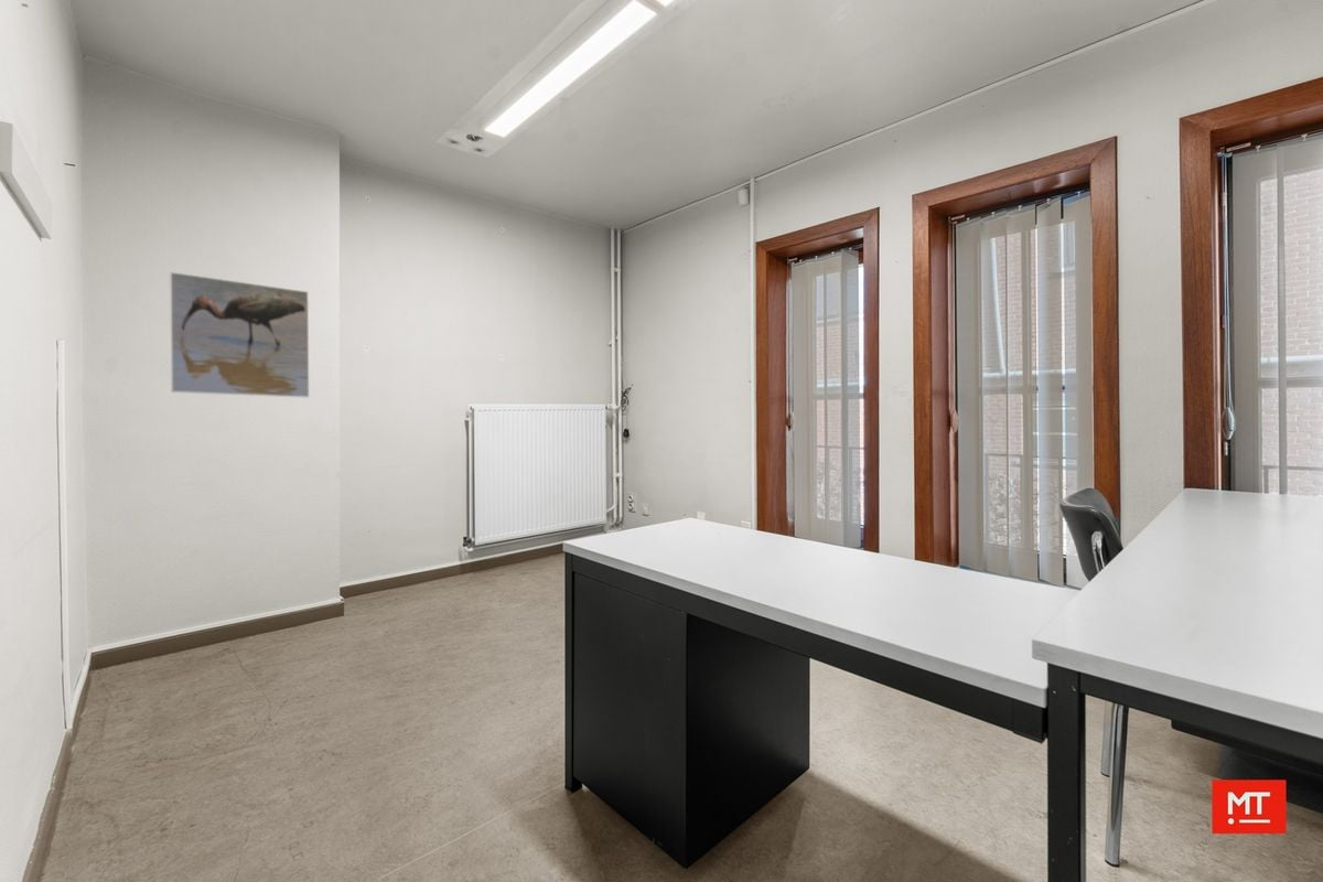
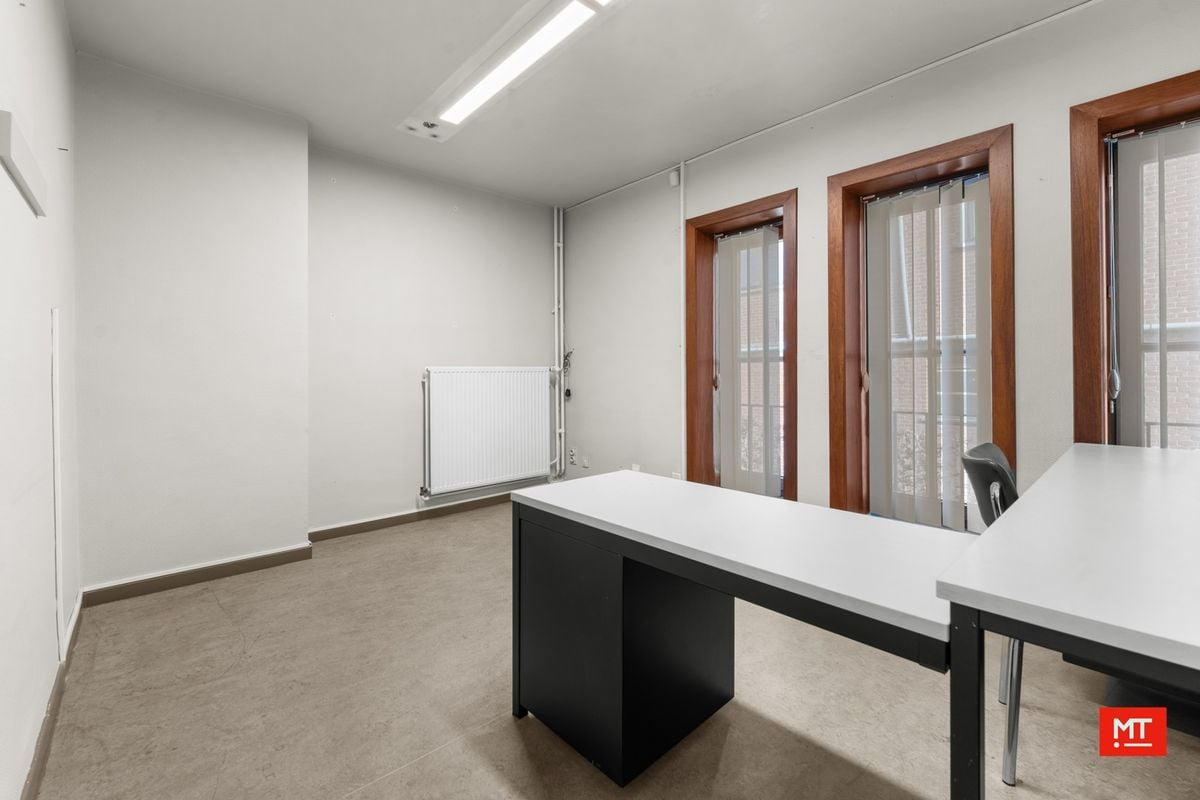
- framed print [169,271,310,399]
